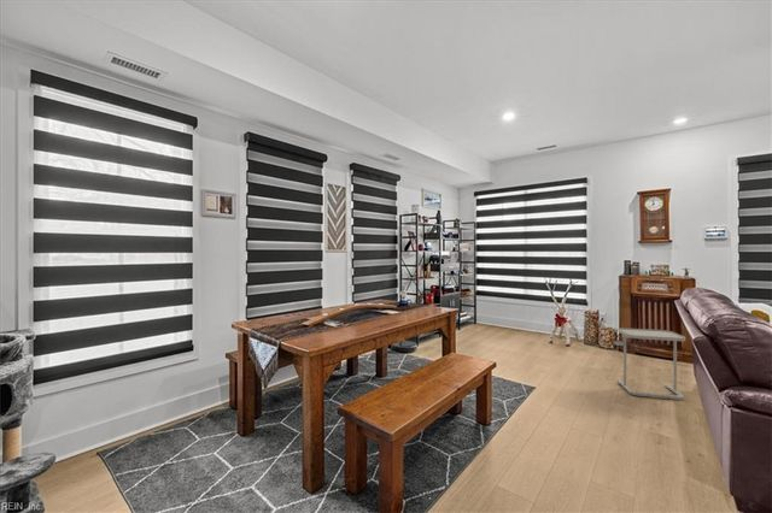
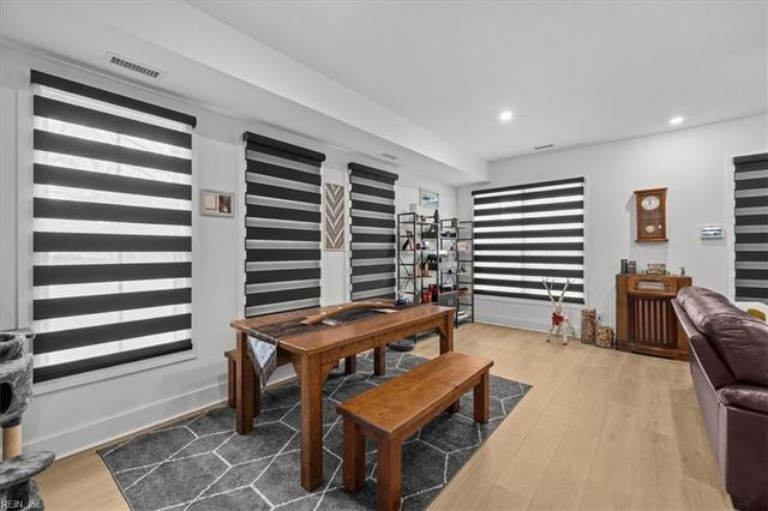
- side table [613,326,686,401]
